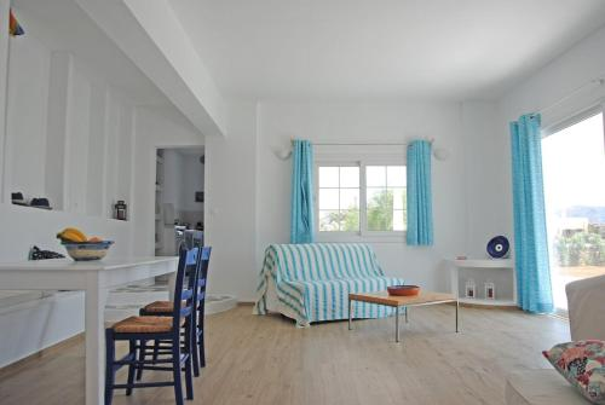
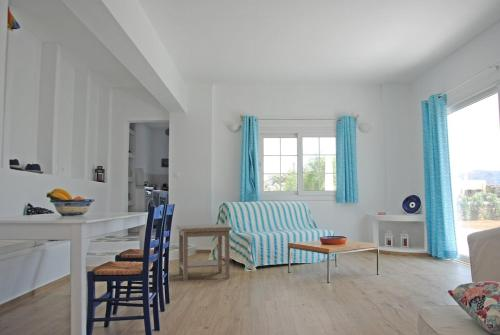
+ side table [176,223,233,282]
